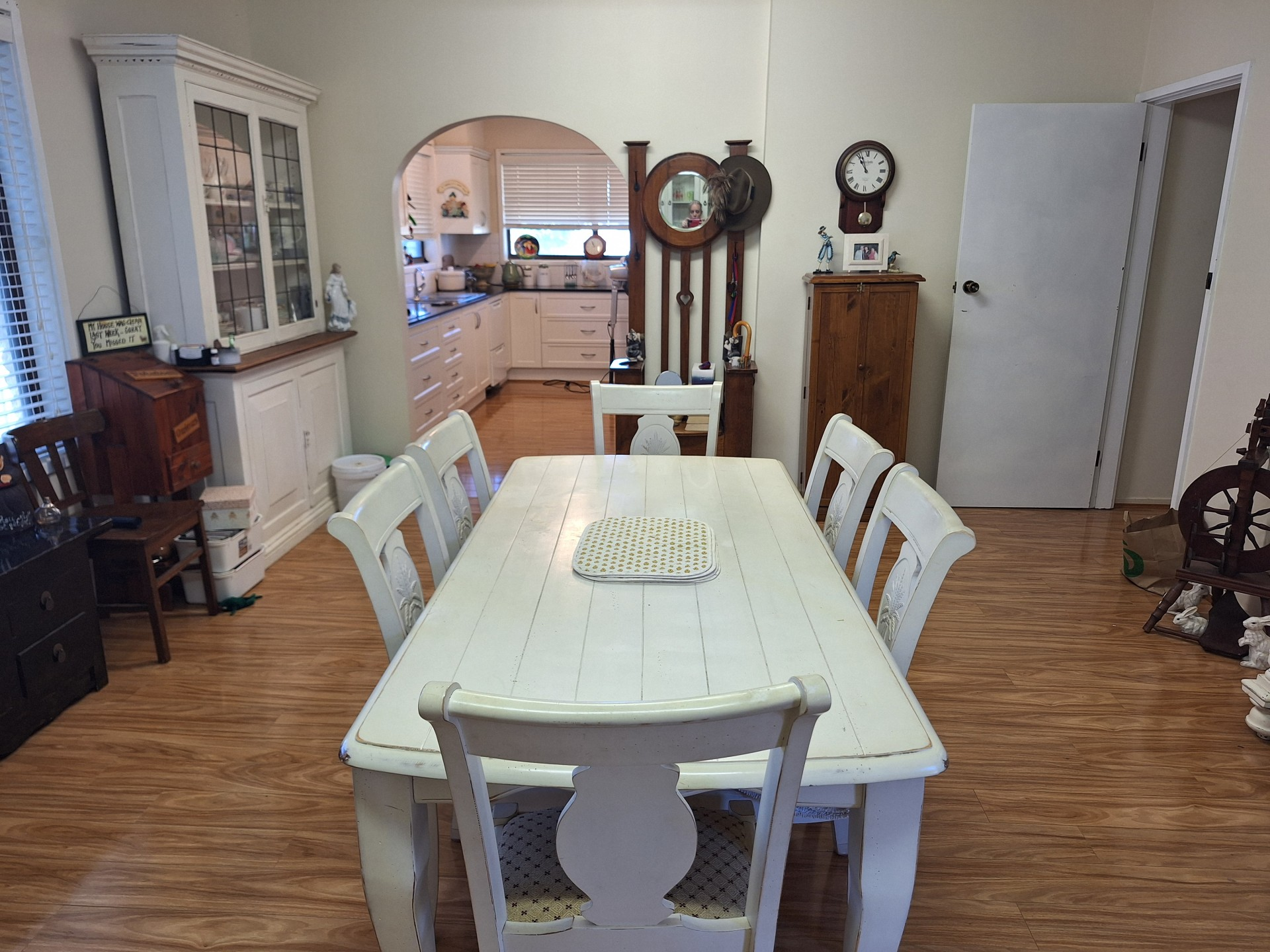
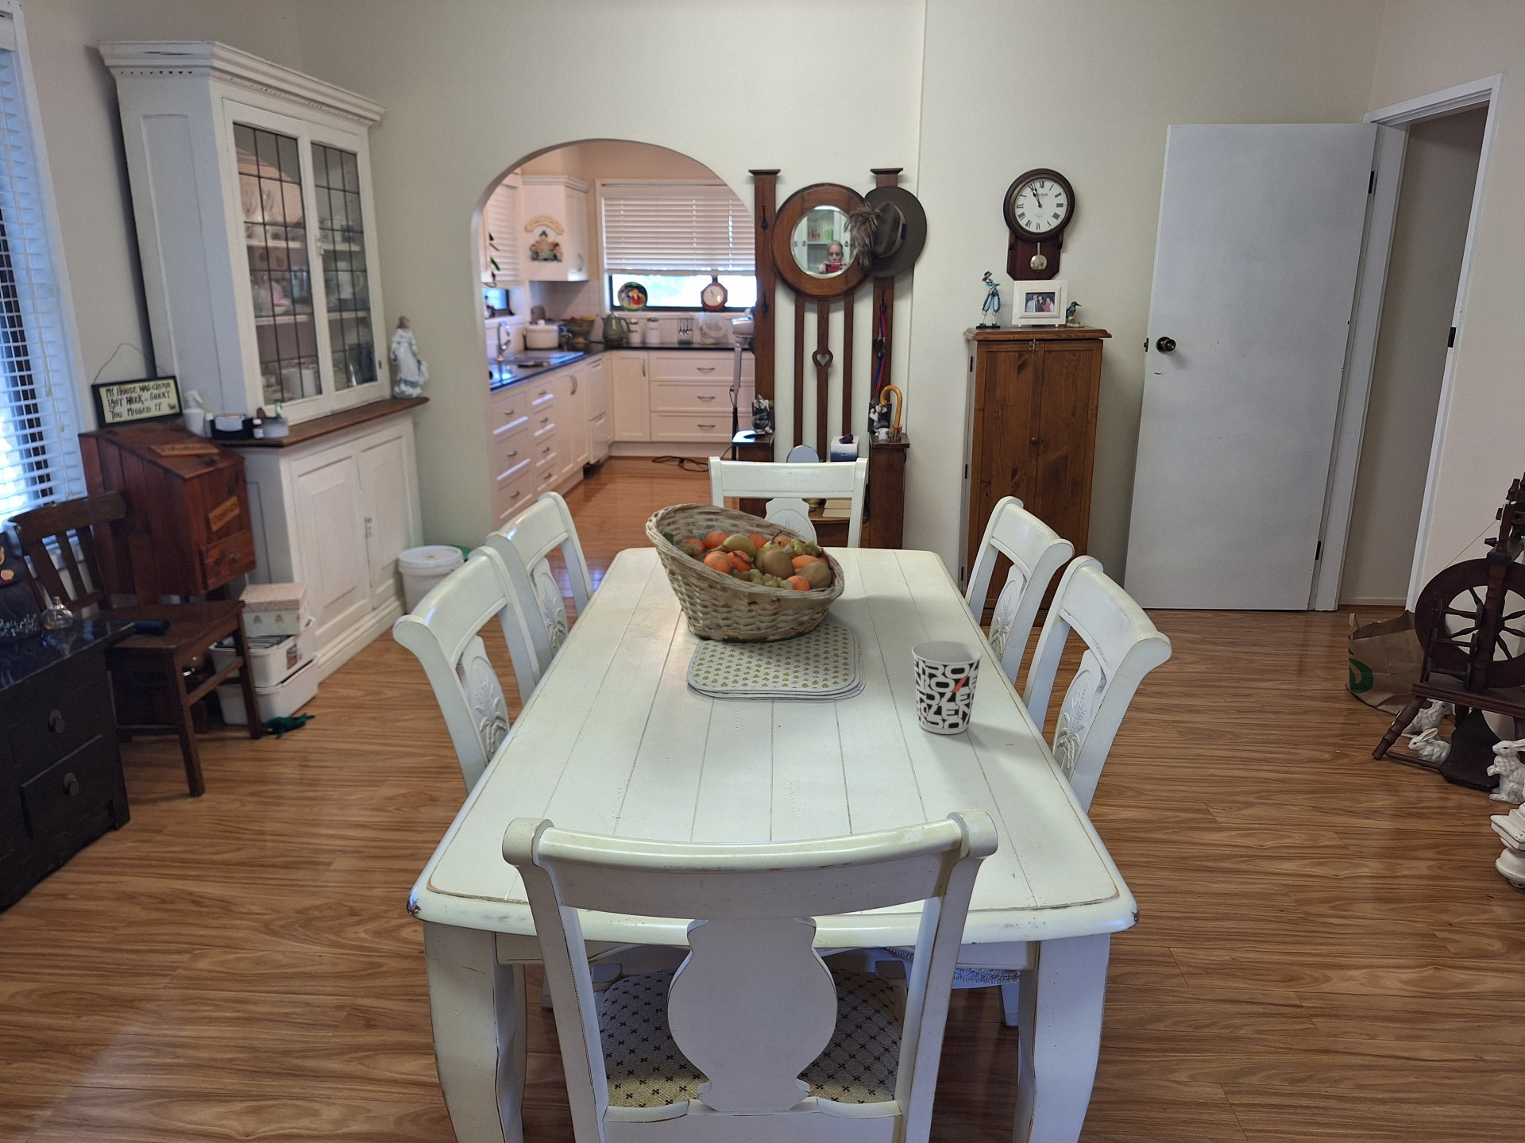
+ fruit basket [645,502,845,644]
+ cup [911,640,983,735]
